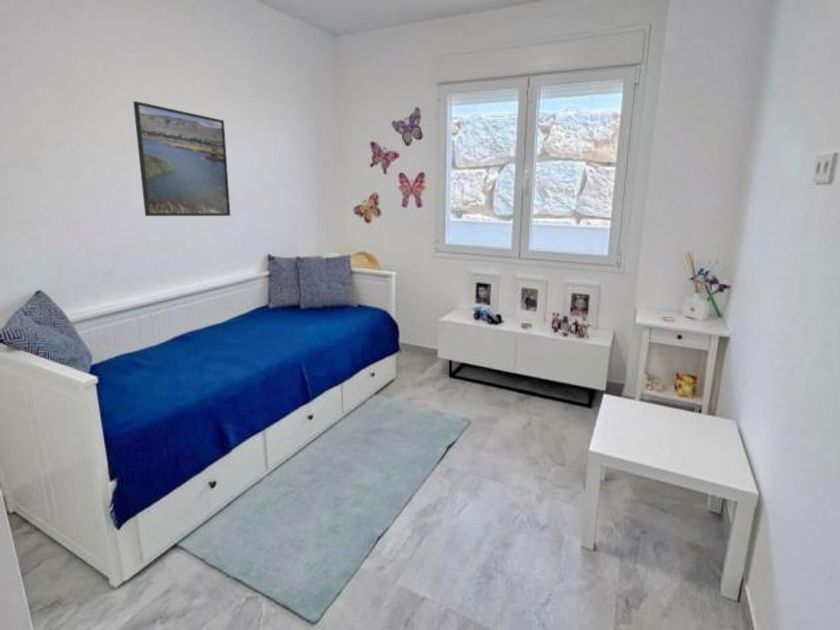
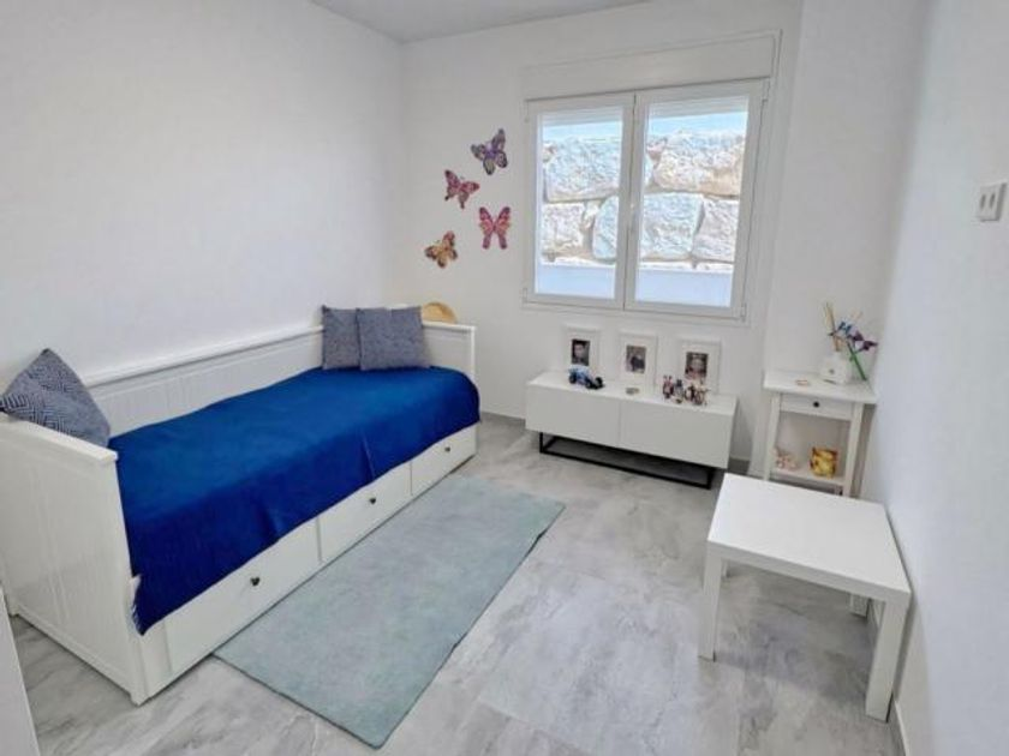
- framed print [132,100,231,217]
